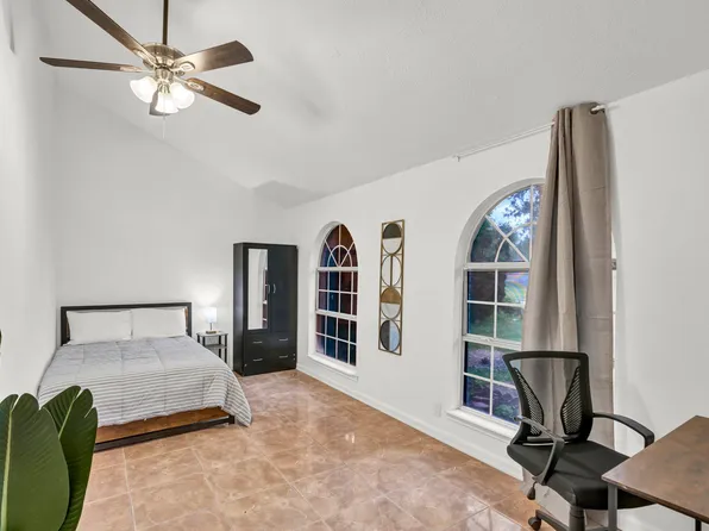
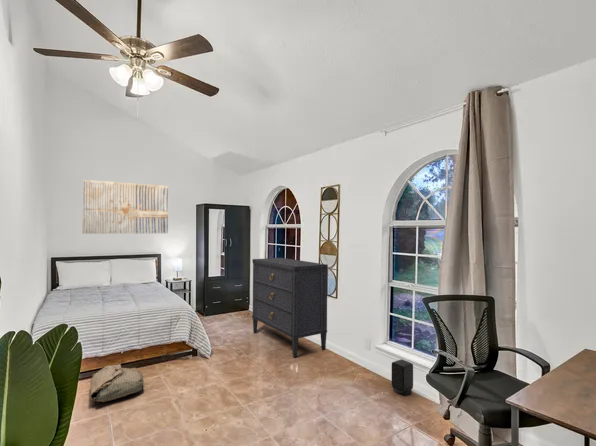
+ dresser [251,257,329,358]
+ speaker [391,359,414,397]
+ wall art [81,179,169,235]
+ bag [89,363,145,403]
